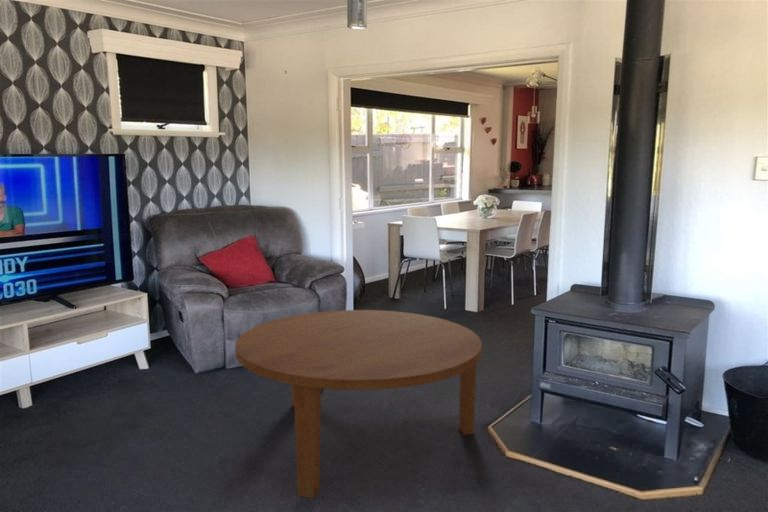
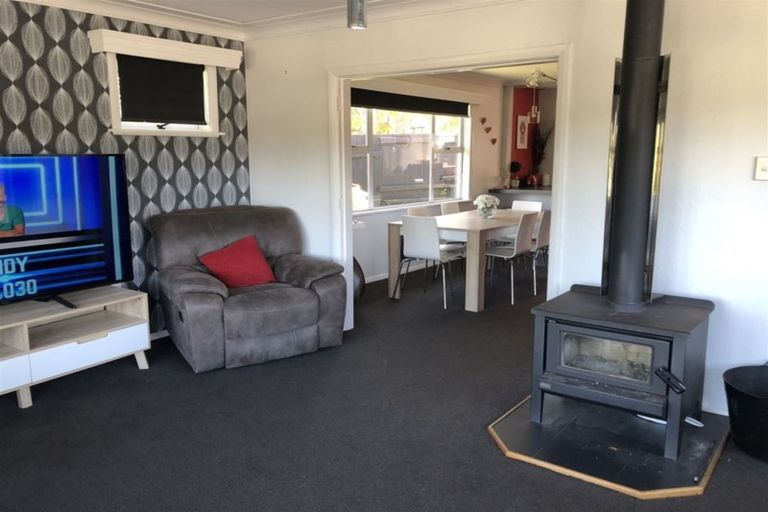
- coffee table [234,309,483,500]
